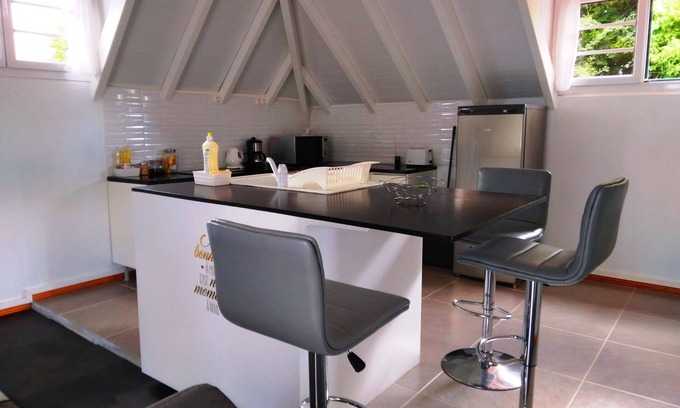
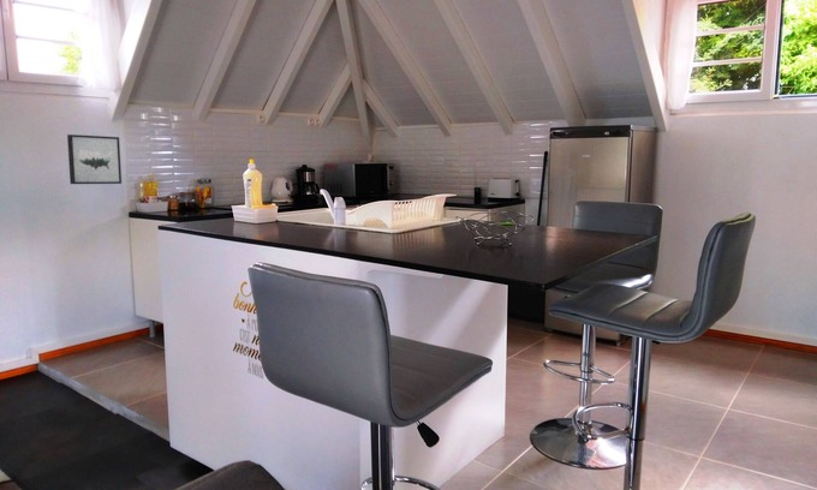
+ wall art [66,133,123,185]
